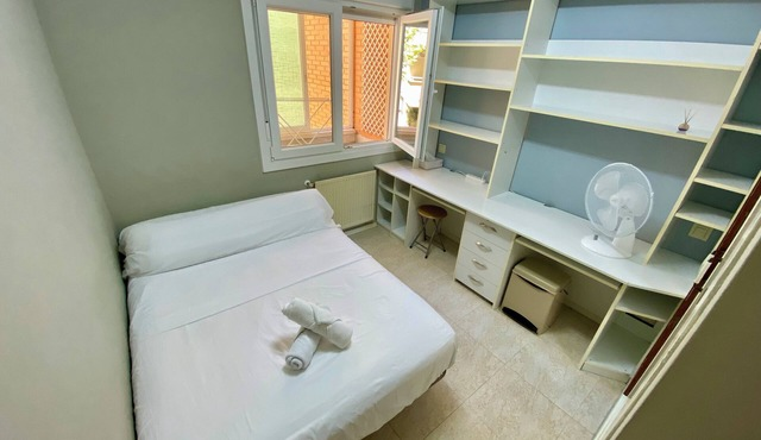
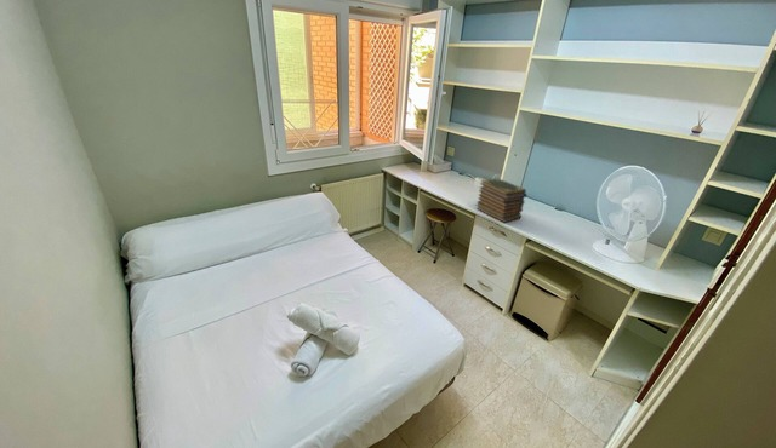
+ book stack [475,177,529,224]
